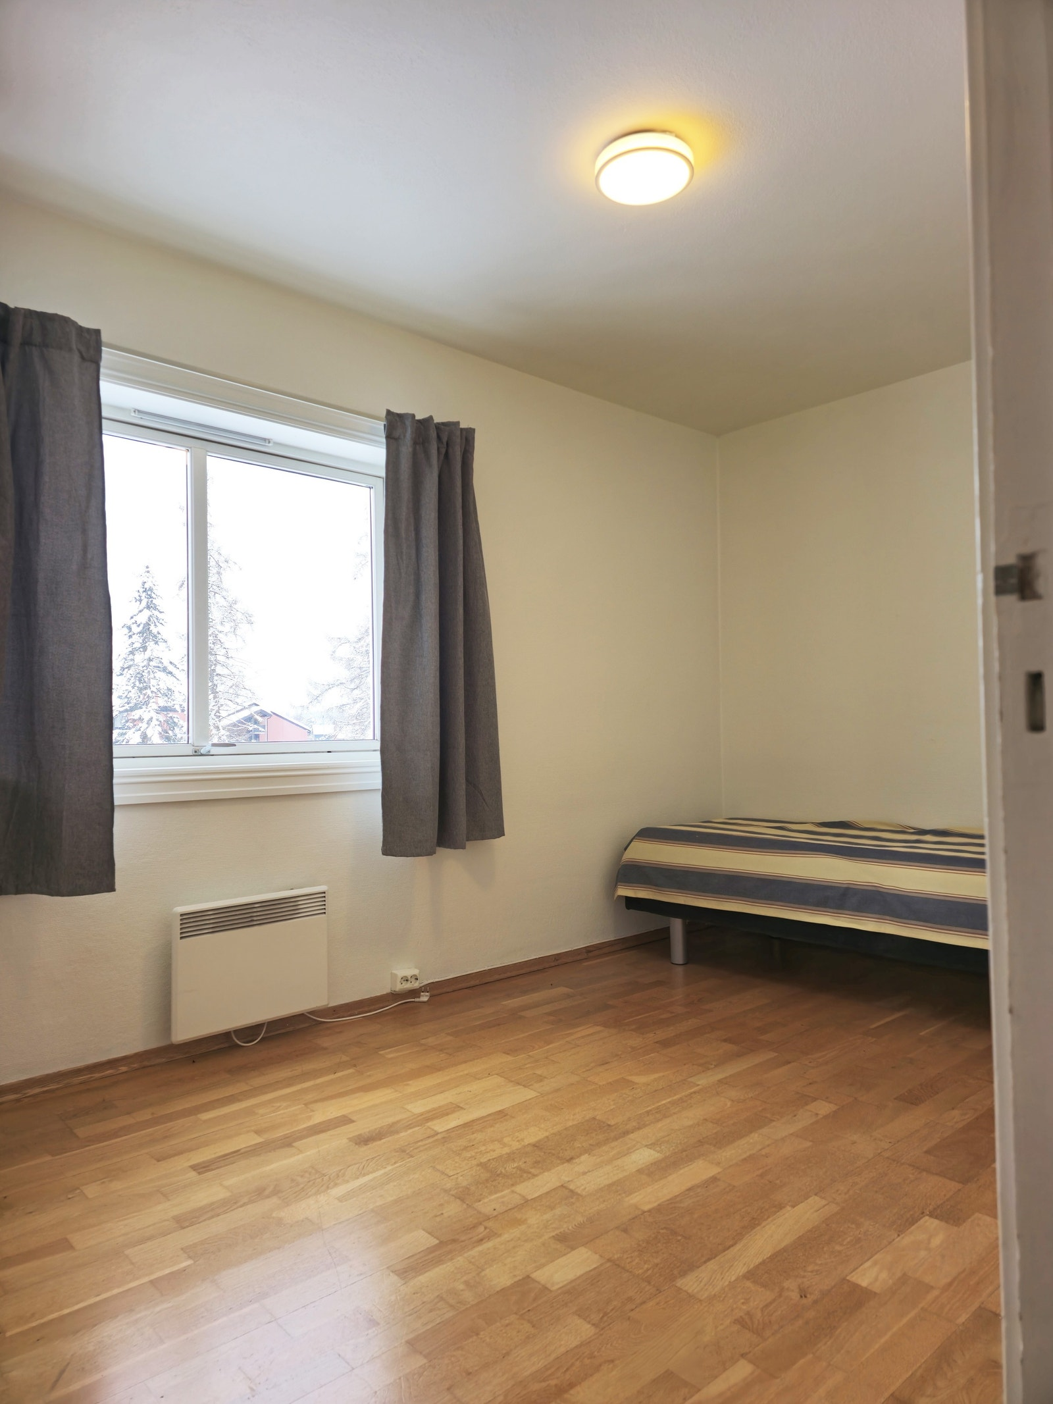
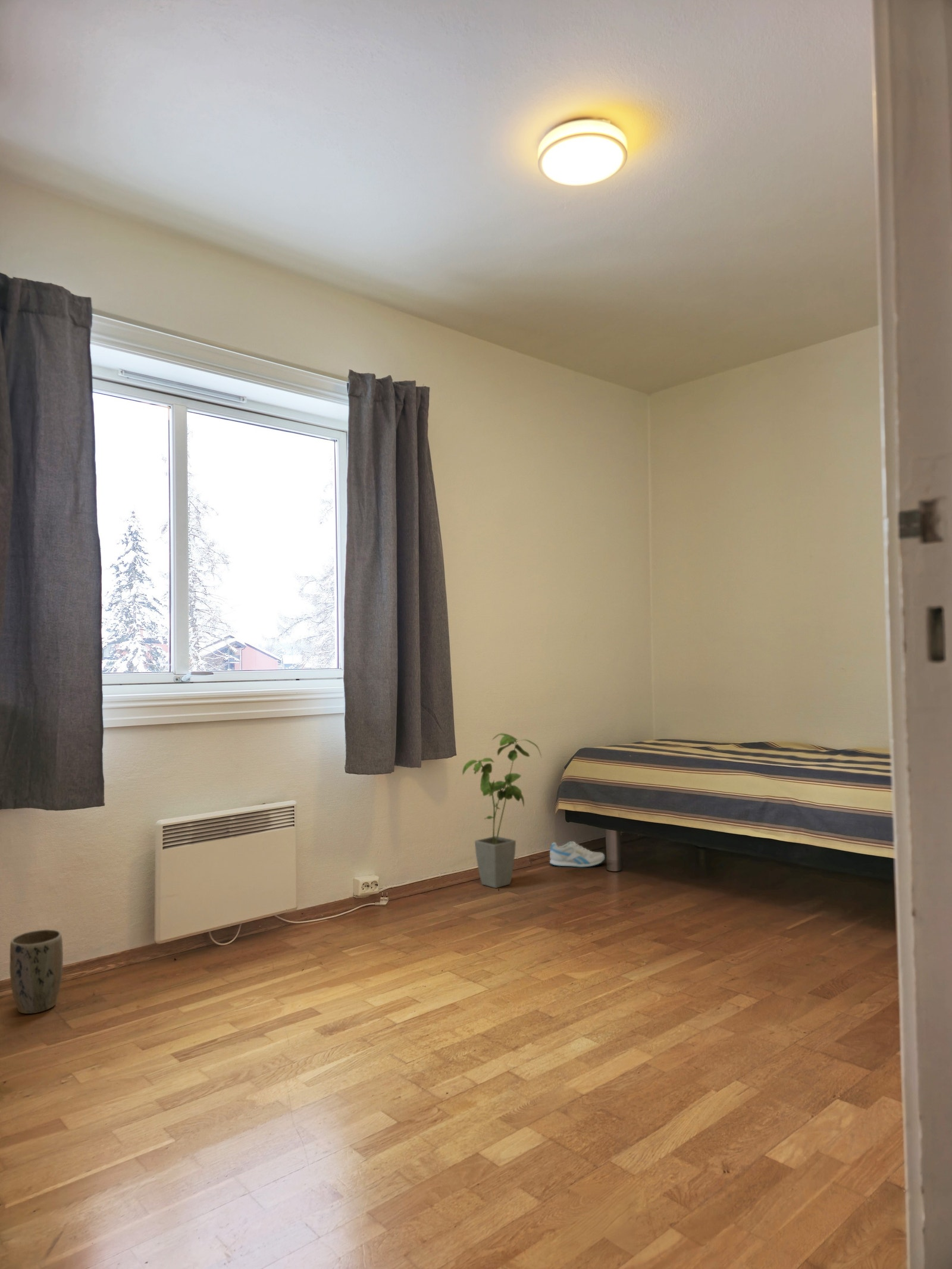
+ house plant [462,732,543,889]
+ plant pot [9,929,64,1014]
+ sneaker [549,841,606,868]
